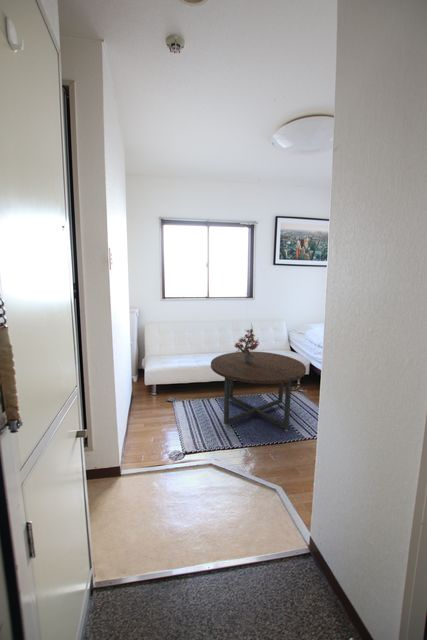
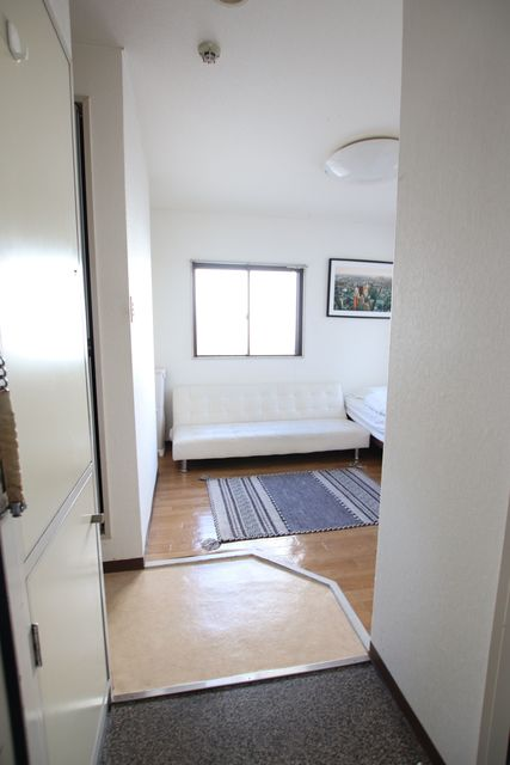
- coffee table [210,351,307,432]
- potted plant [233,323,260,364]
